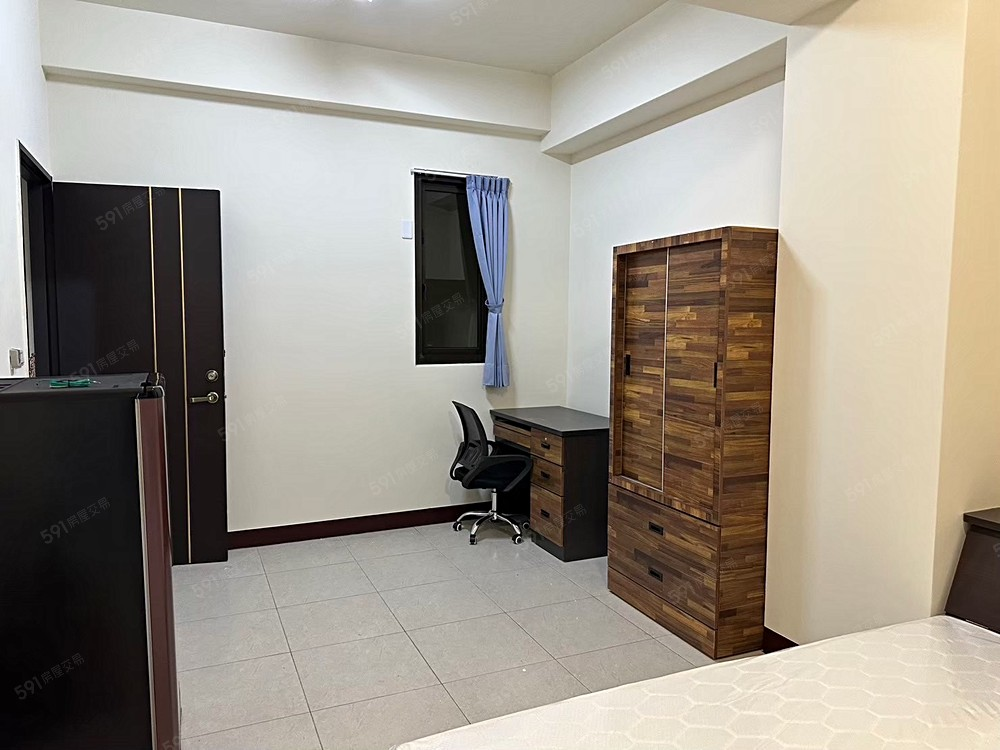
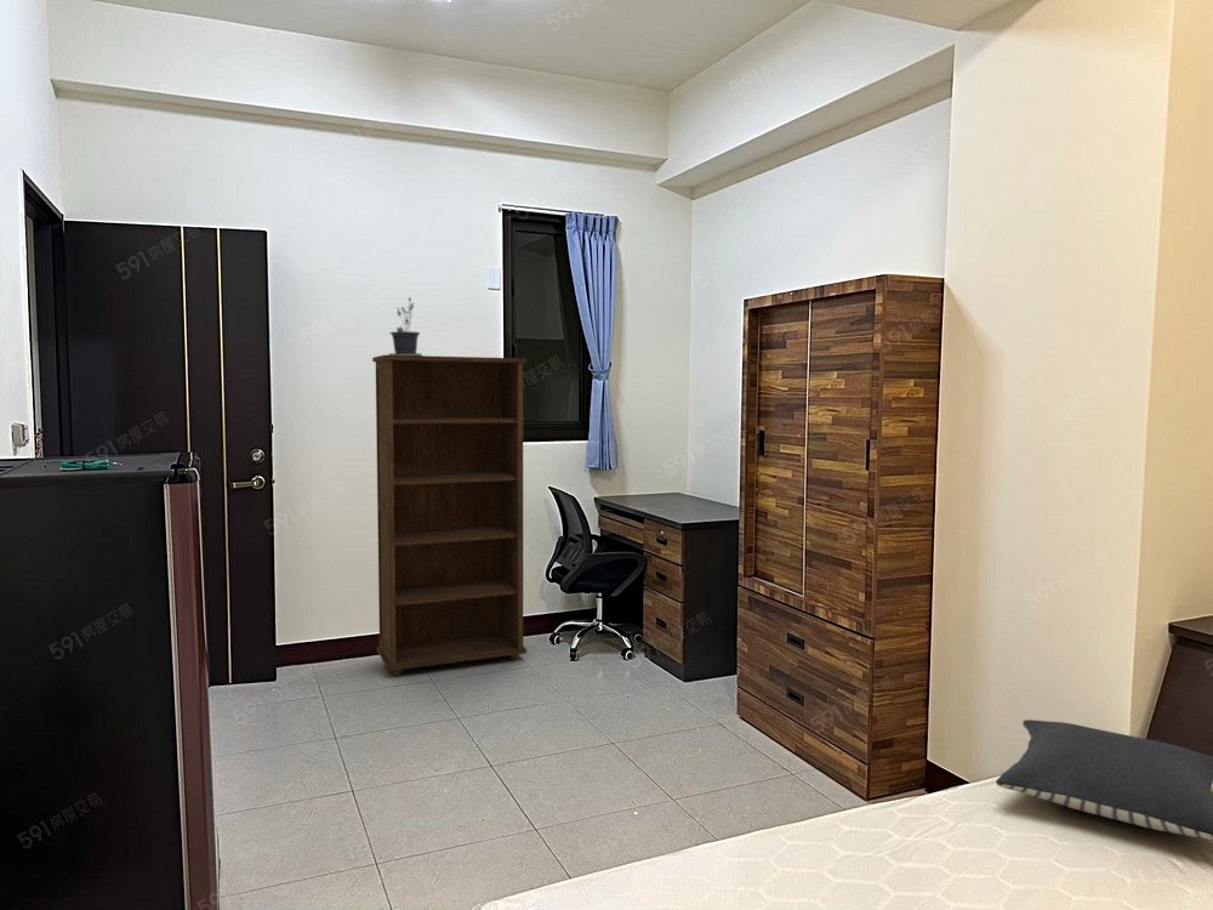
+ pillow [995,718,1213,841]
+ potted plant [387,296,423,356]
+ bookcase [371,354,528,677]
